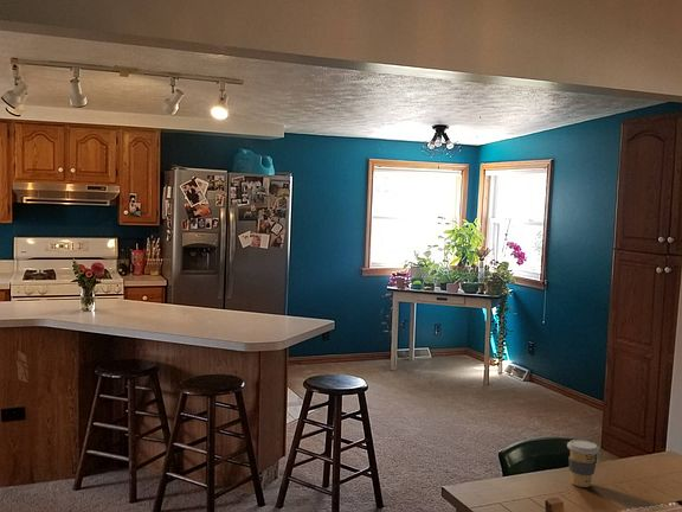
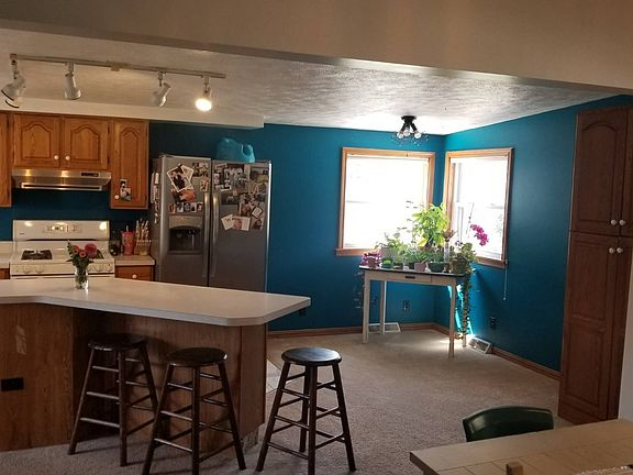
- coffee cup [566,439,600,488]
